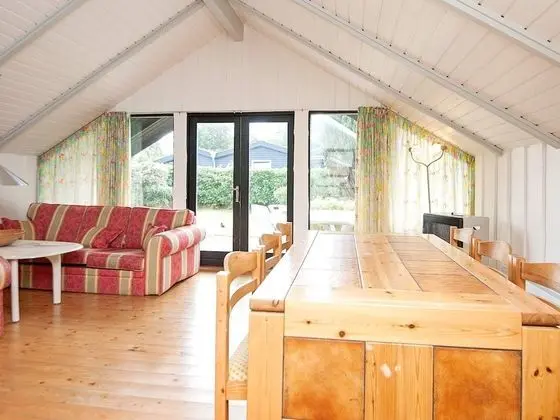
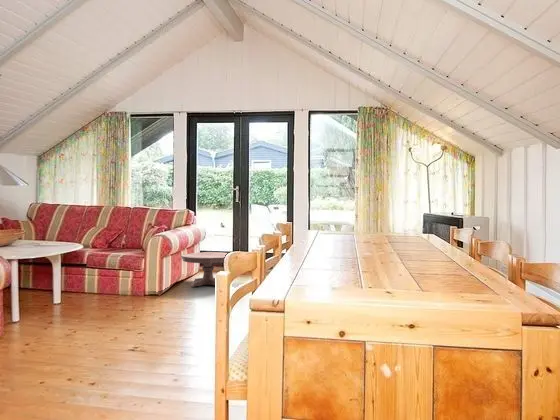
+ side table [180,251,228,288]
